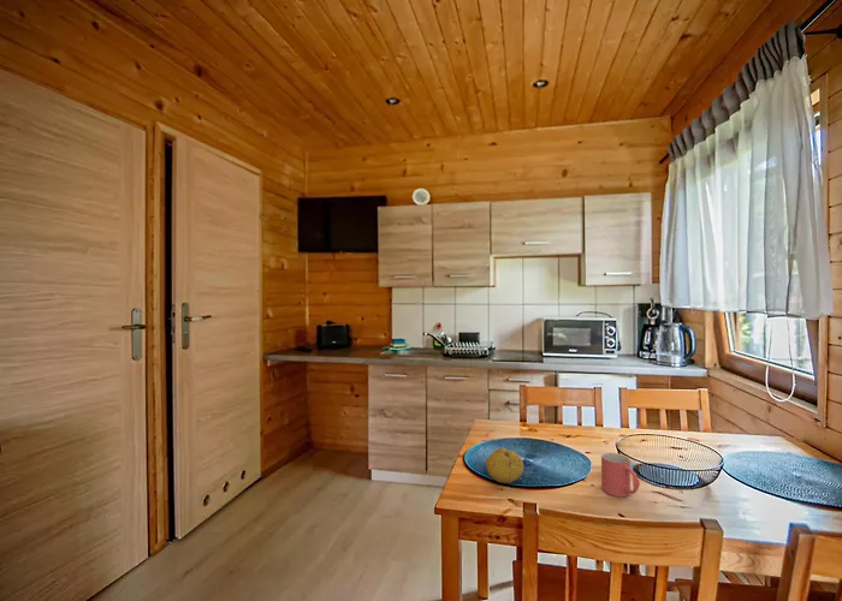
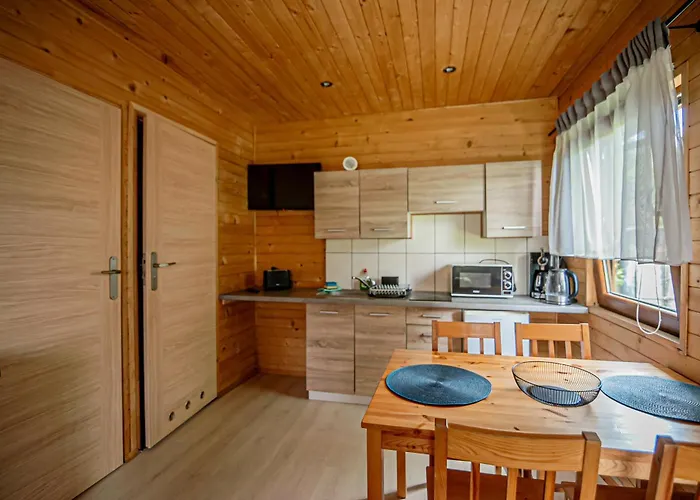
- fruit [485,447,524,484]
- mug [600,452,641,498]
